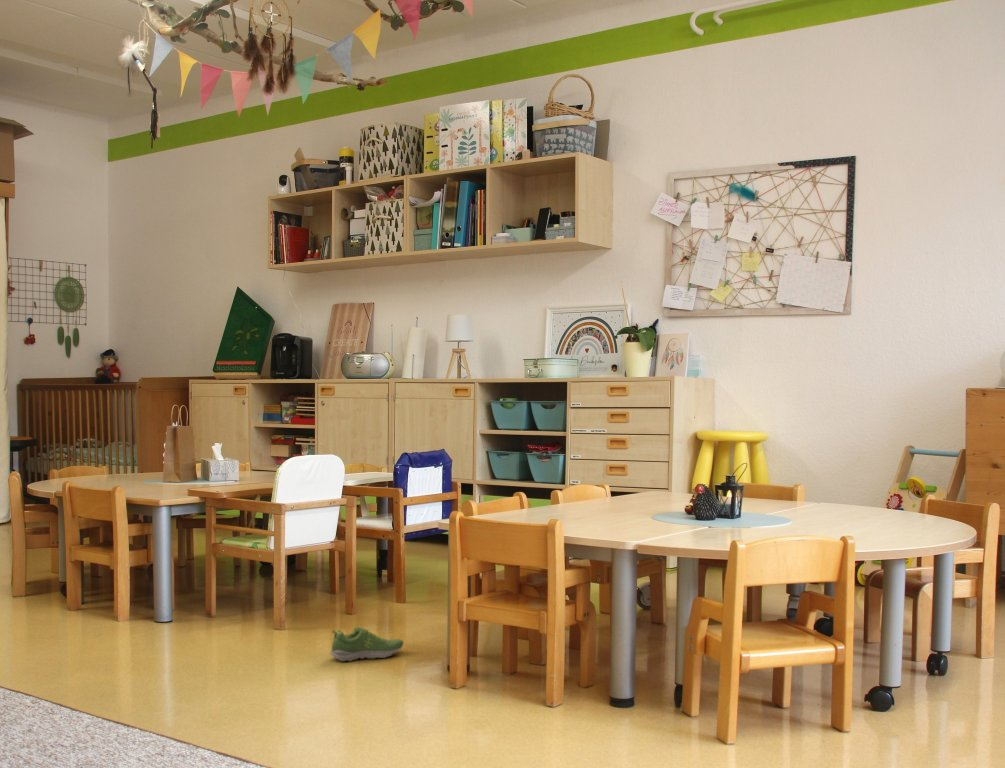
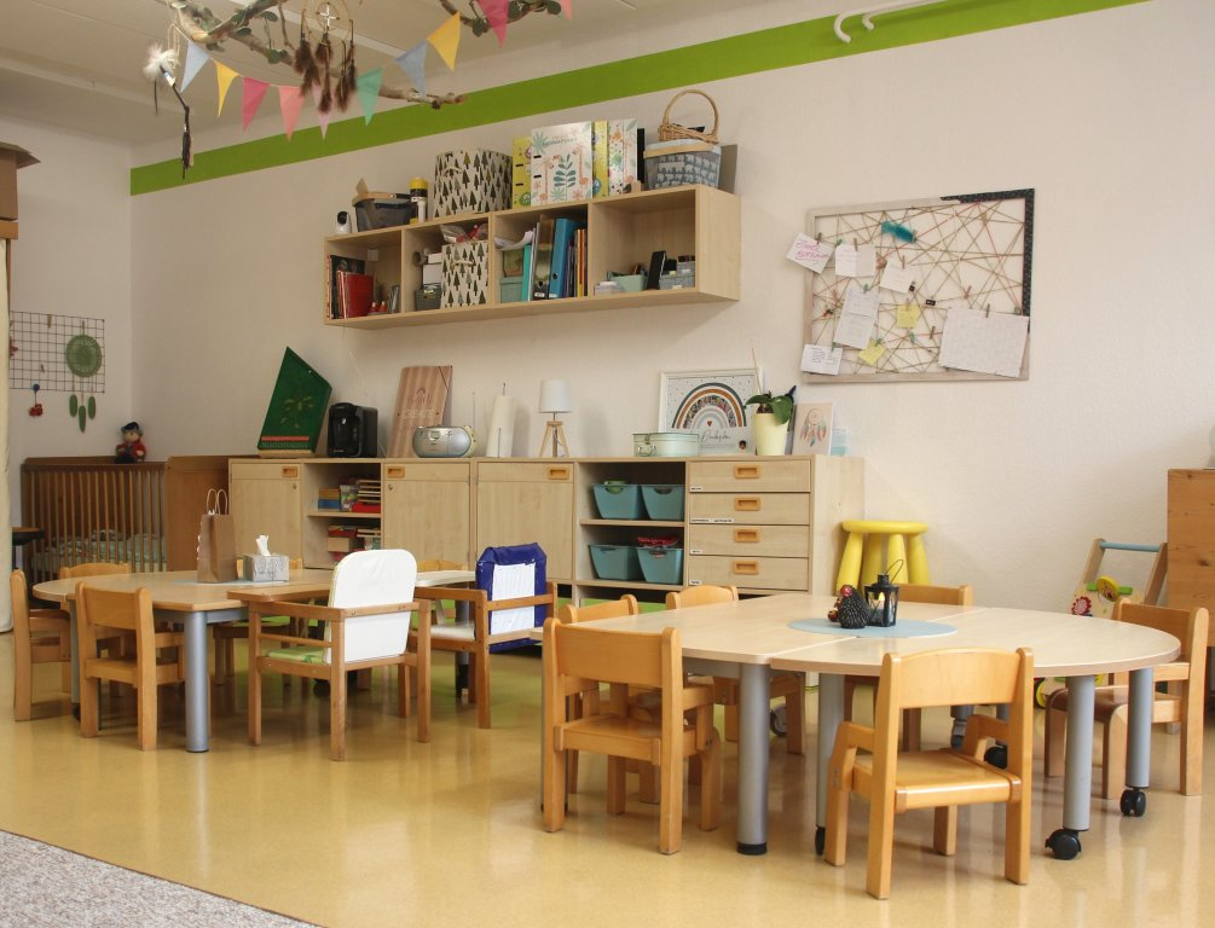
- shoe [329,626,405,662]
